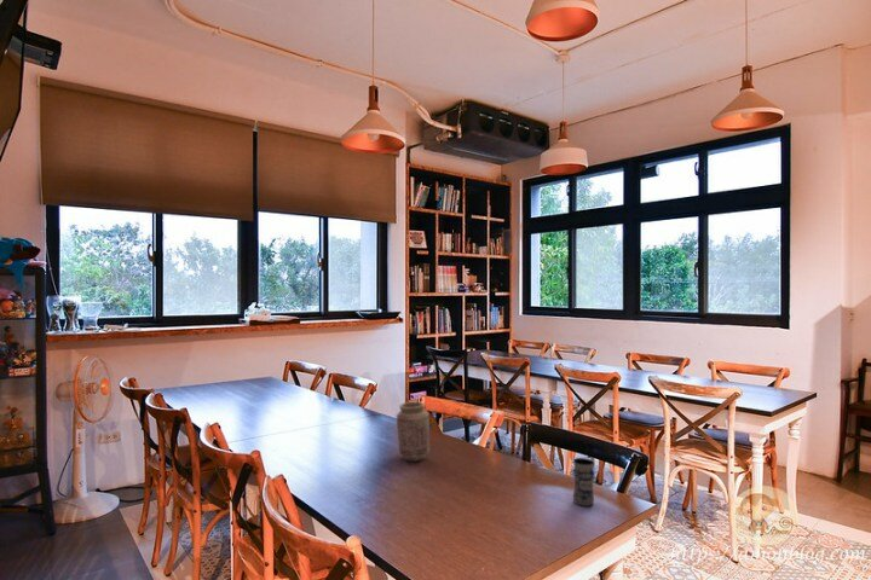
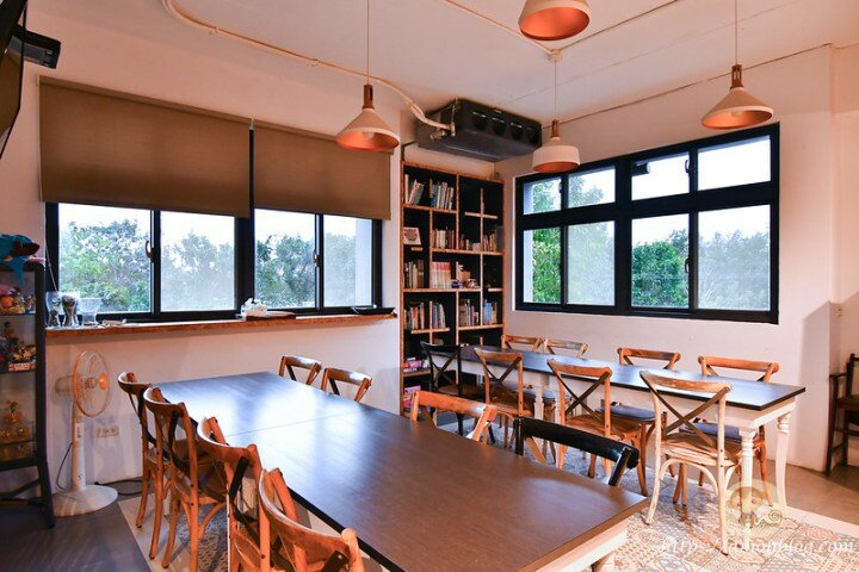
- jar [572,457,595,507]
- vase [396,400,431,462]
